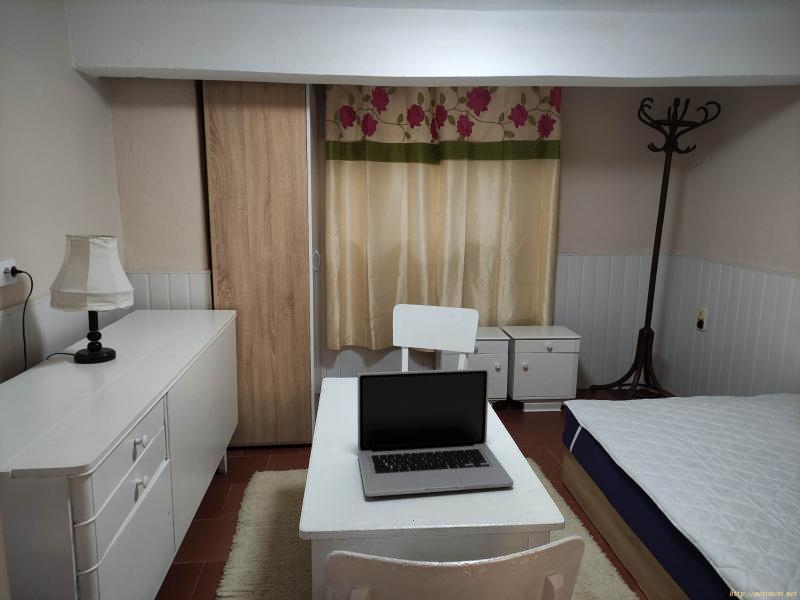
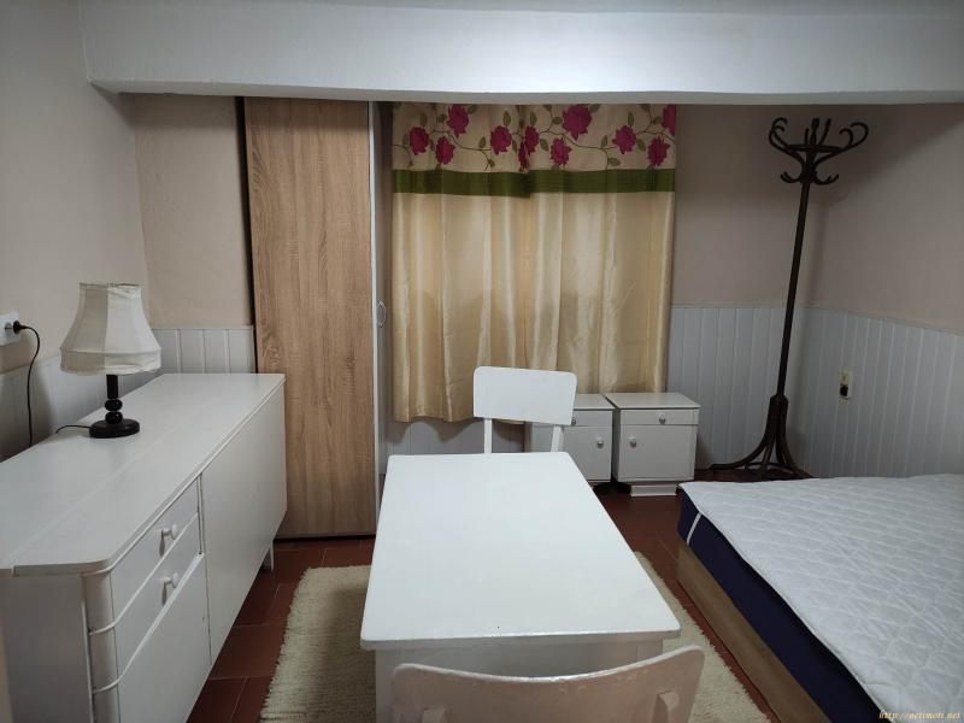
- laptop [357,367,515,497]
